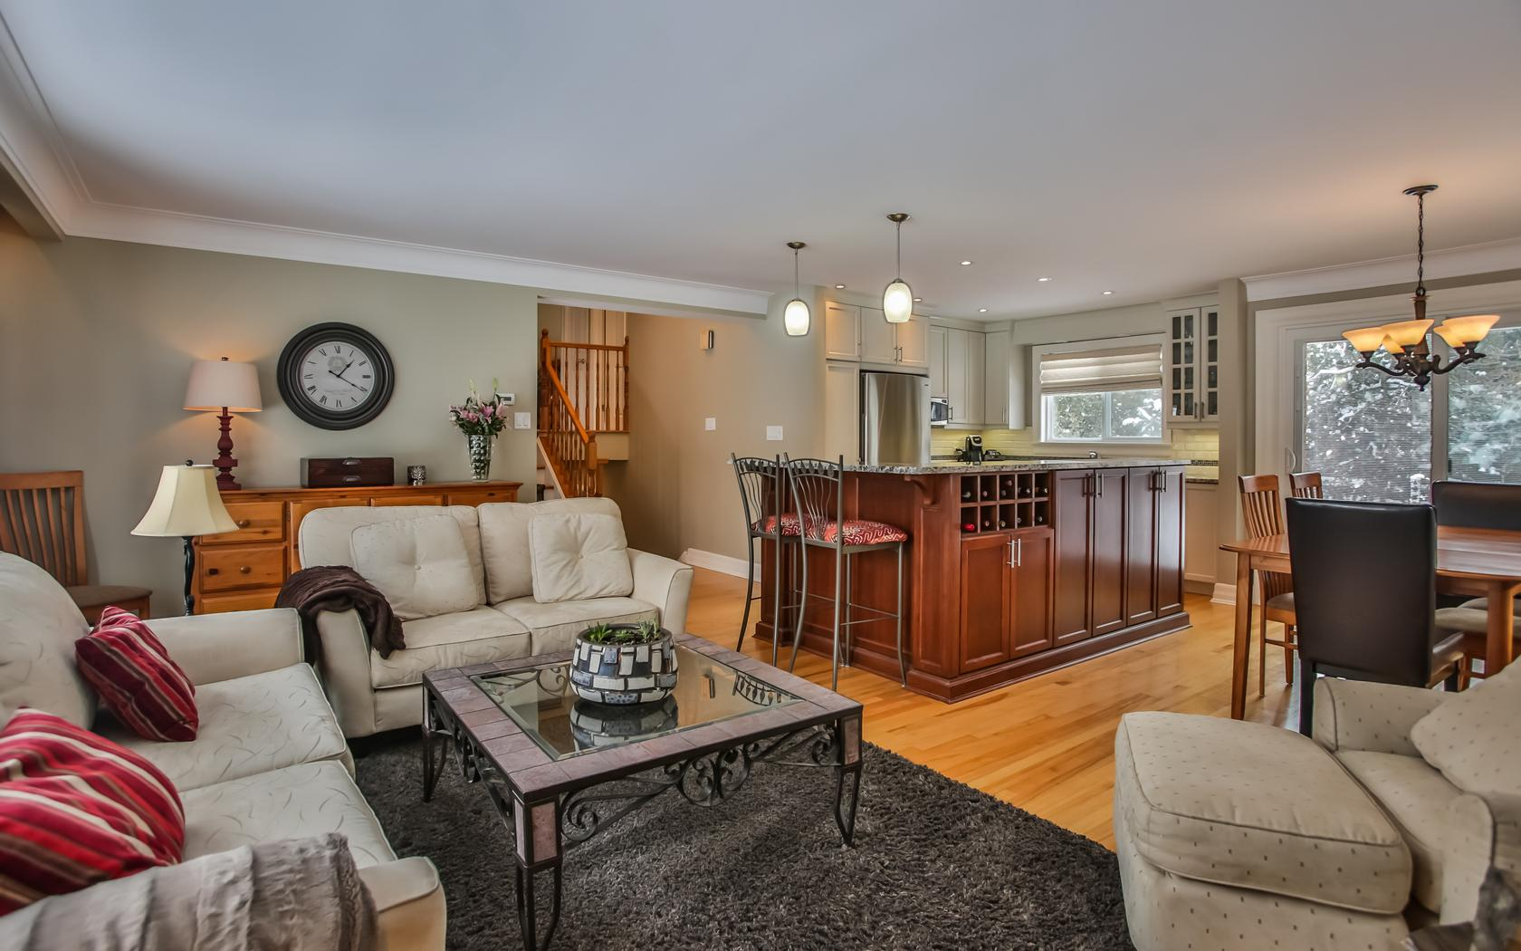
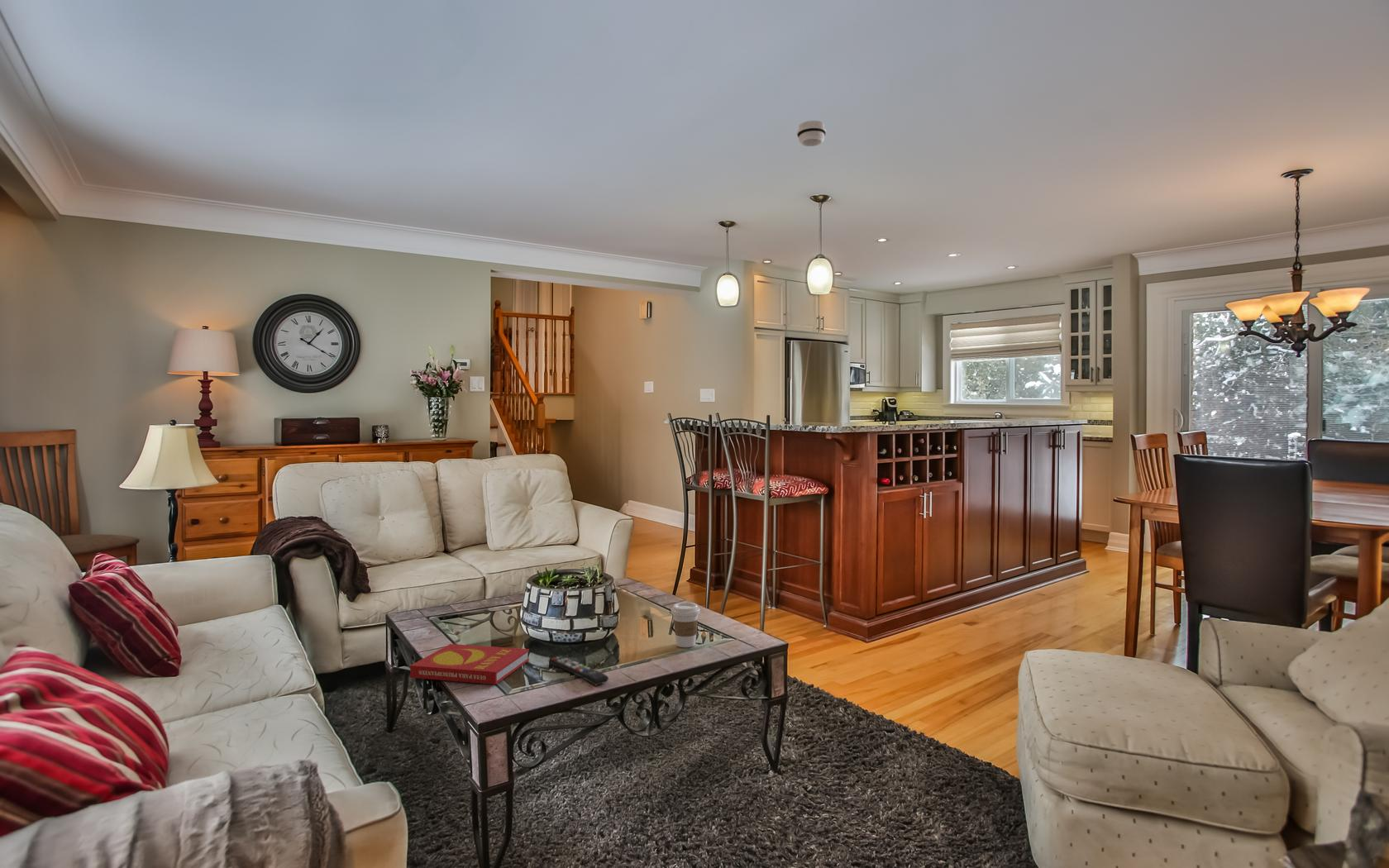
+ coffee cup [671,602,701,648]
+ book [409,643,530,685]
+ remote control [548,655,609,686]
+ smoke detector [796,120,827,147]
